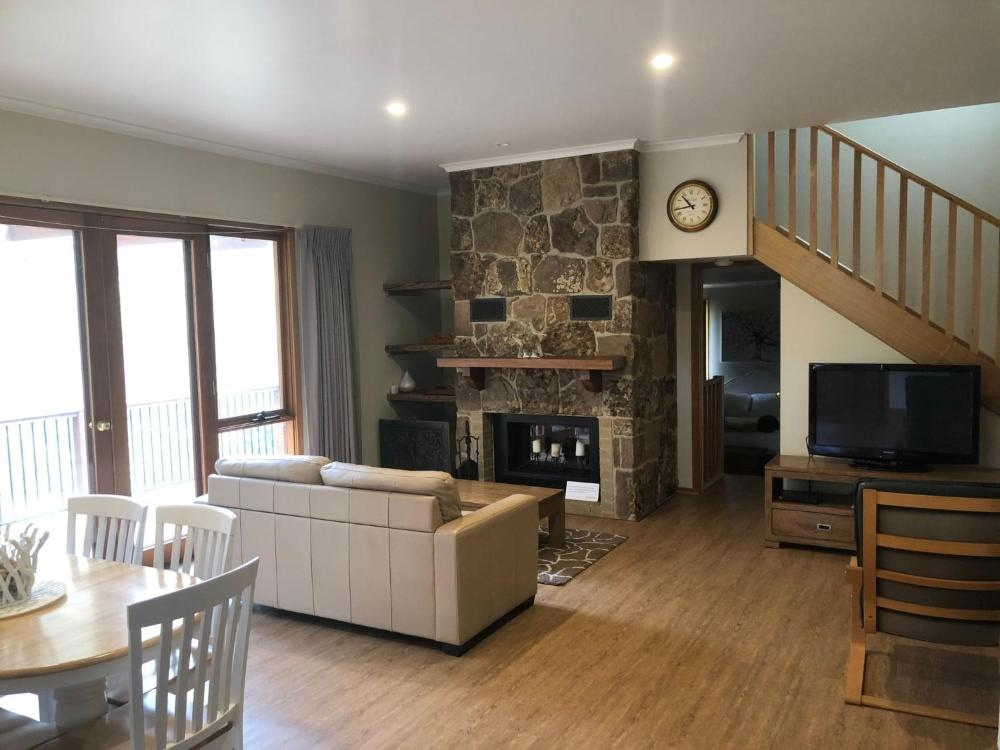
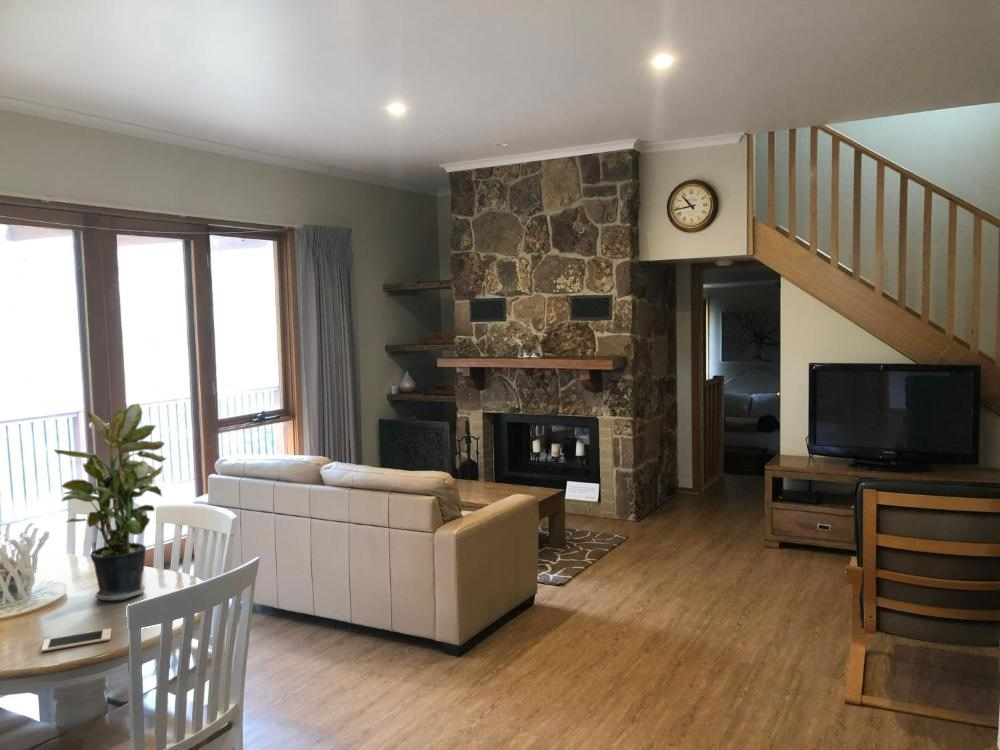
+ potted plant [52,403,169,602]
+ cell phone [40,628,112,653]
